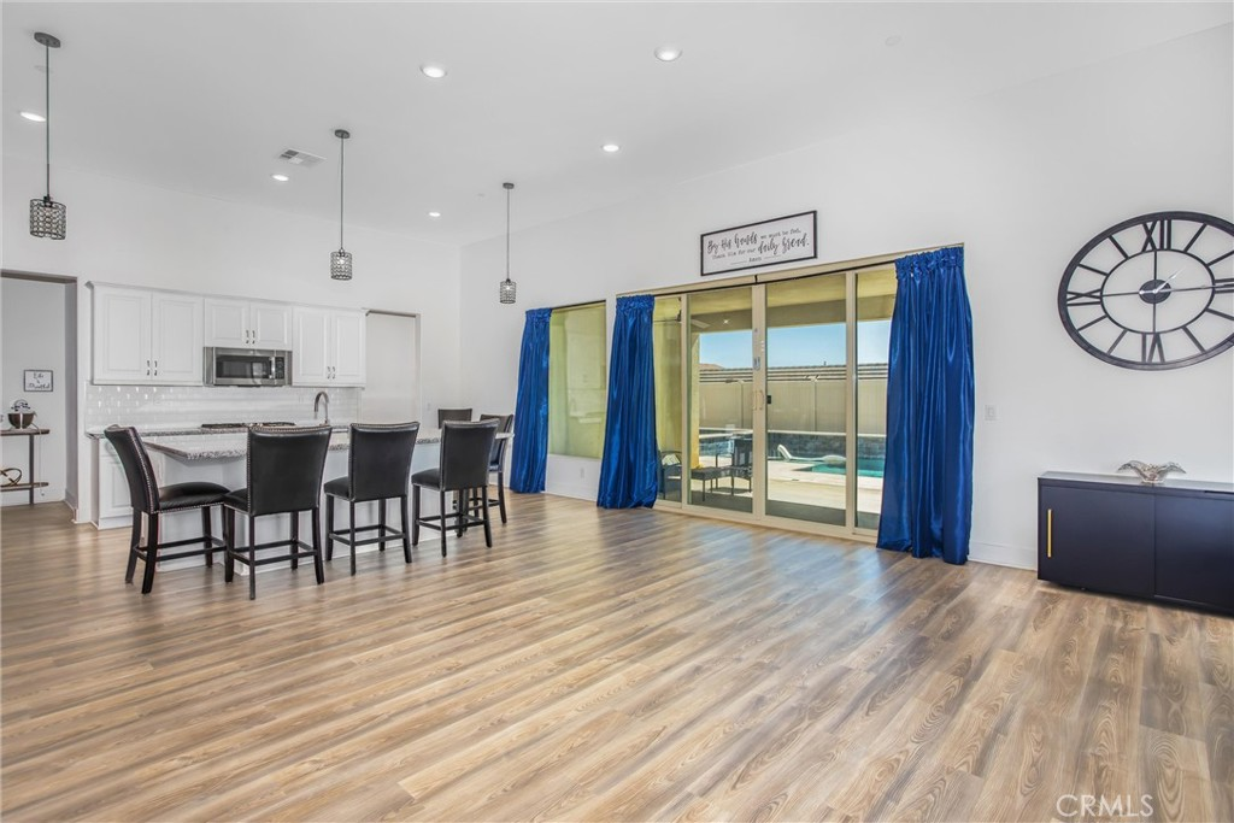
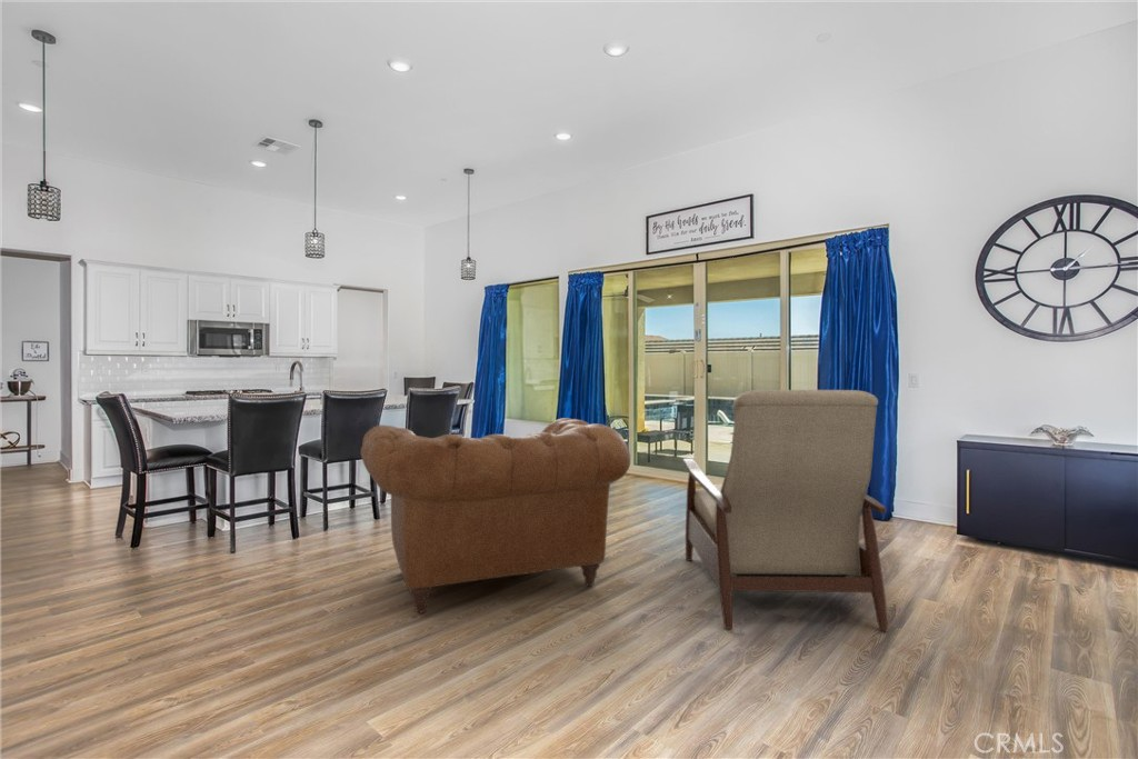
+ chair [360,417,631,613]
+ chair [682,389,889,631]
